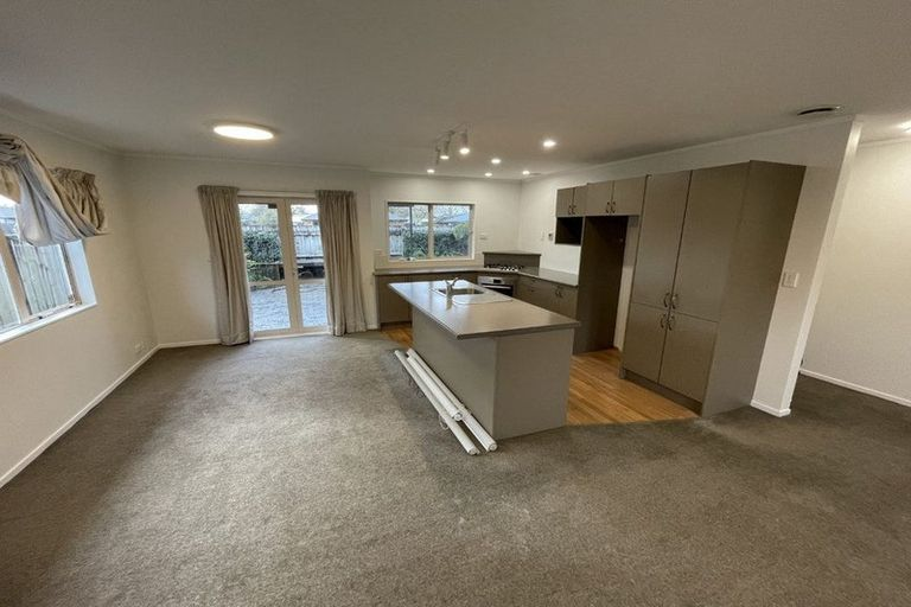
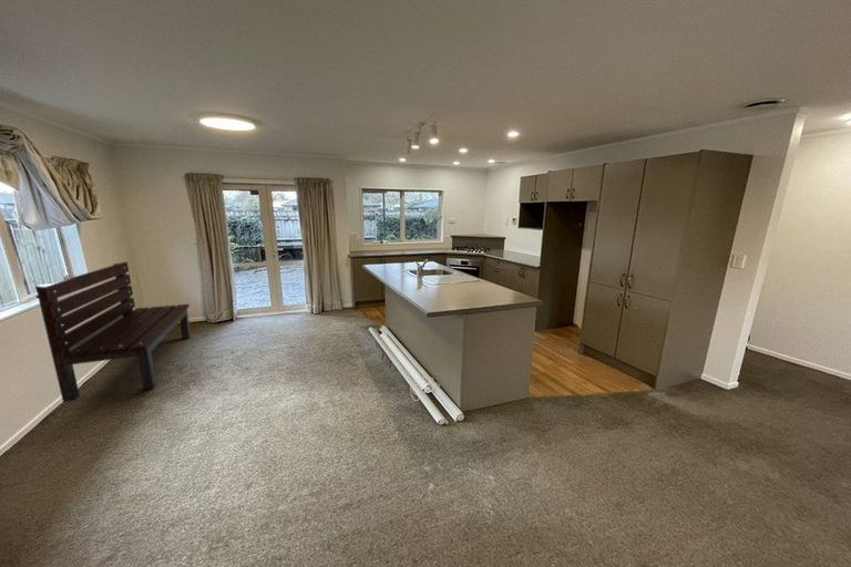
+ bench [34,261,192,403]
